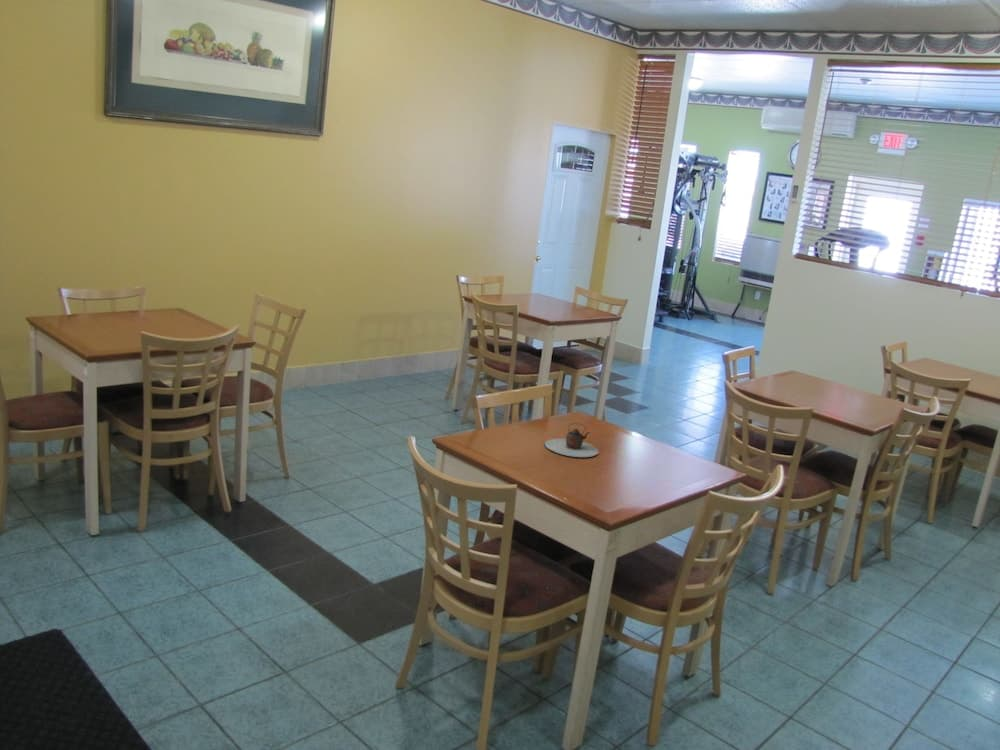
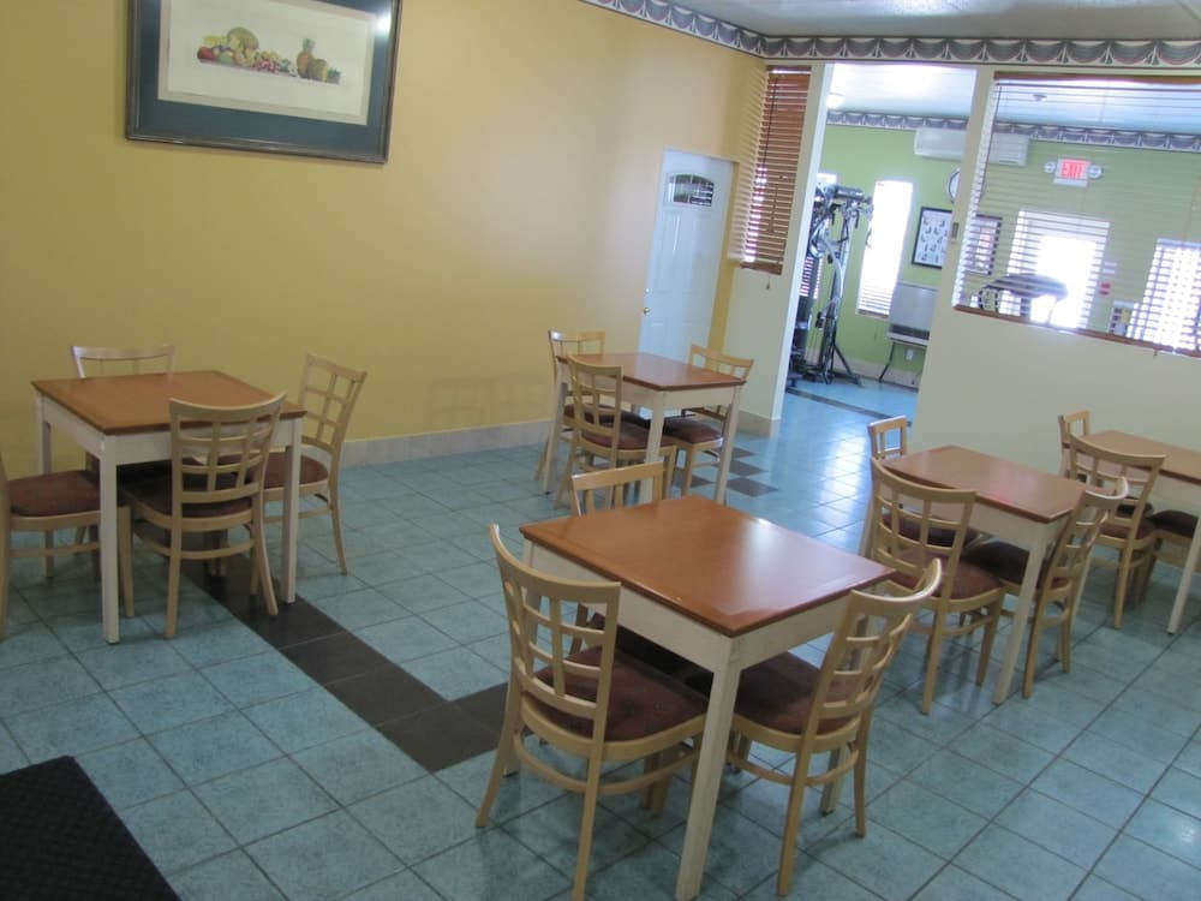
- teapot [544,422,600,458]
